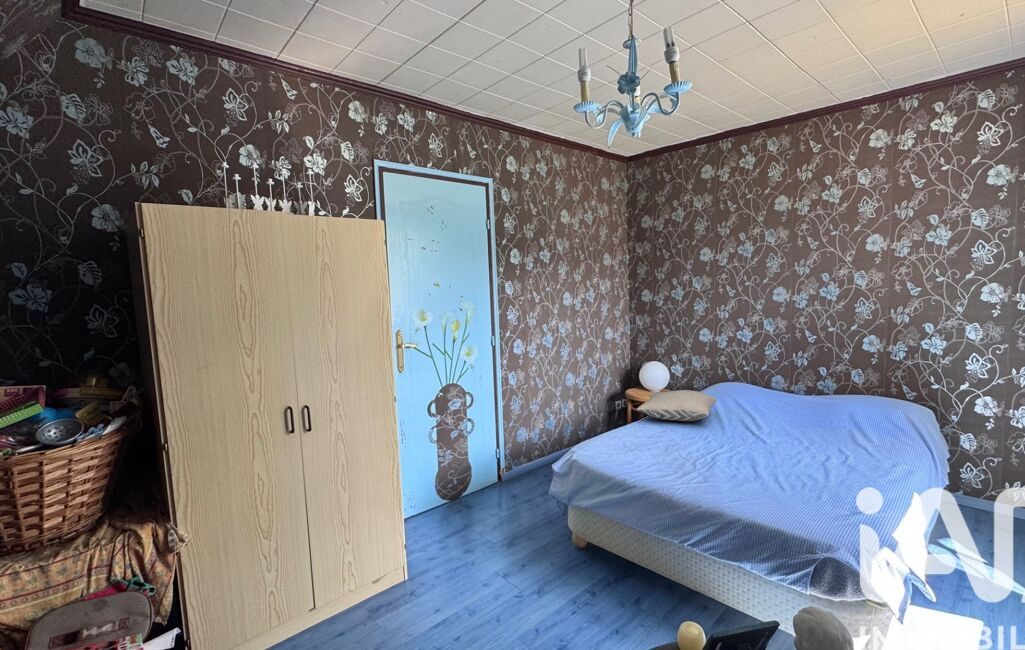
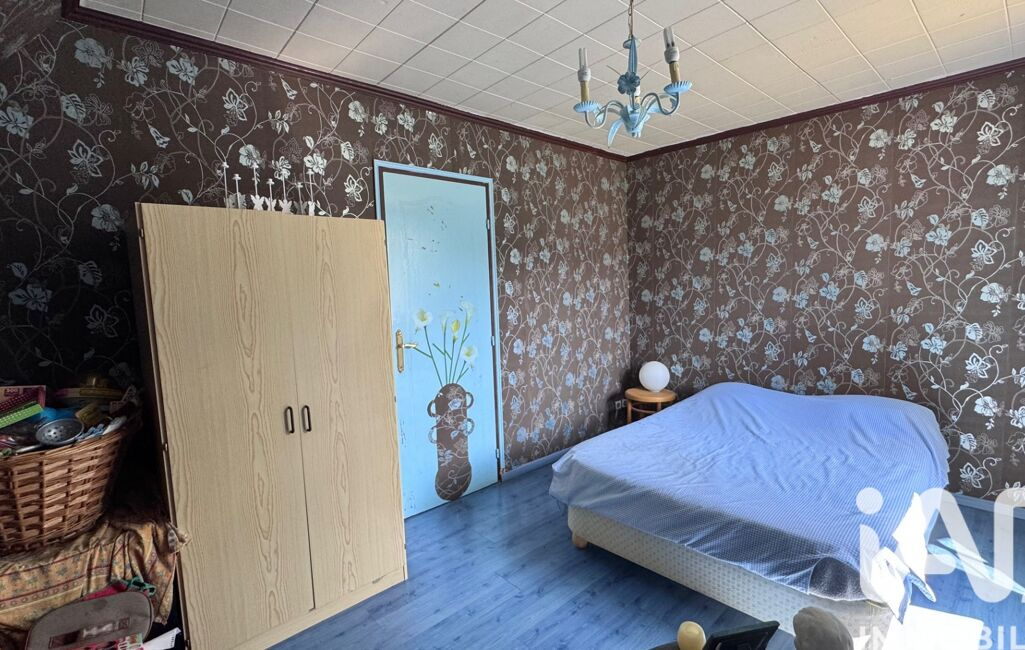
- pillow [636,389,718,422]
